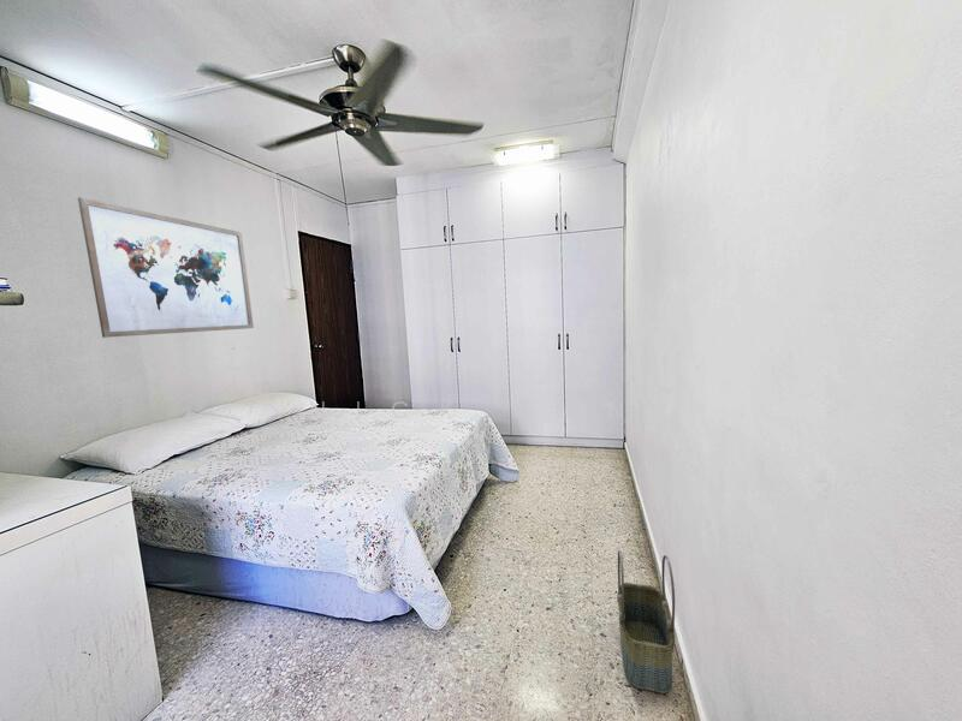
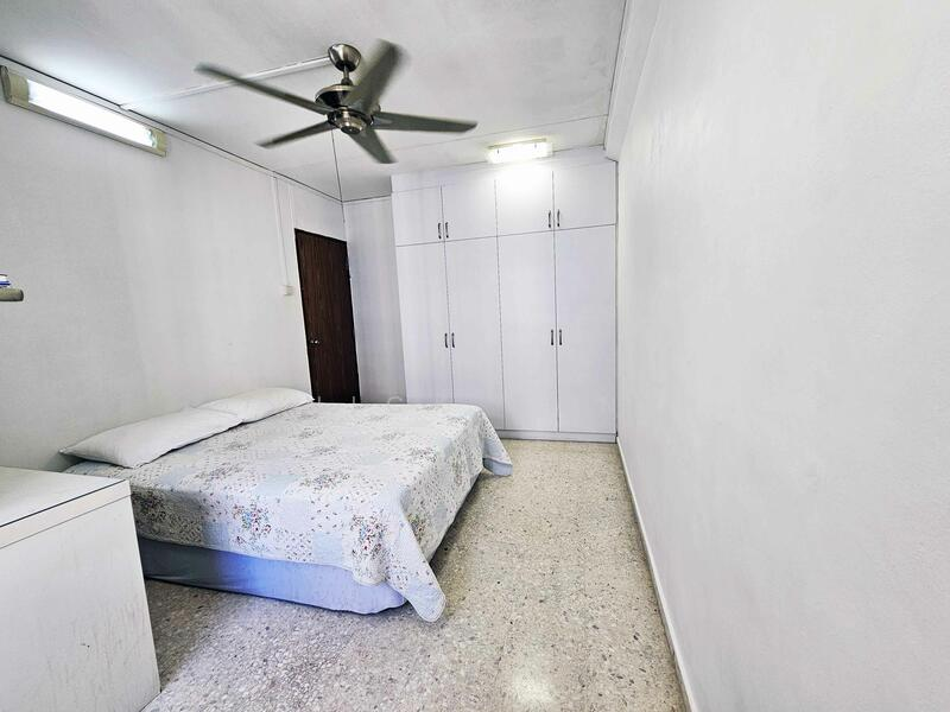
- basket [616,549,676,695]
- wall art [77,196,255,339]
